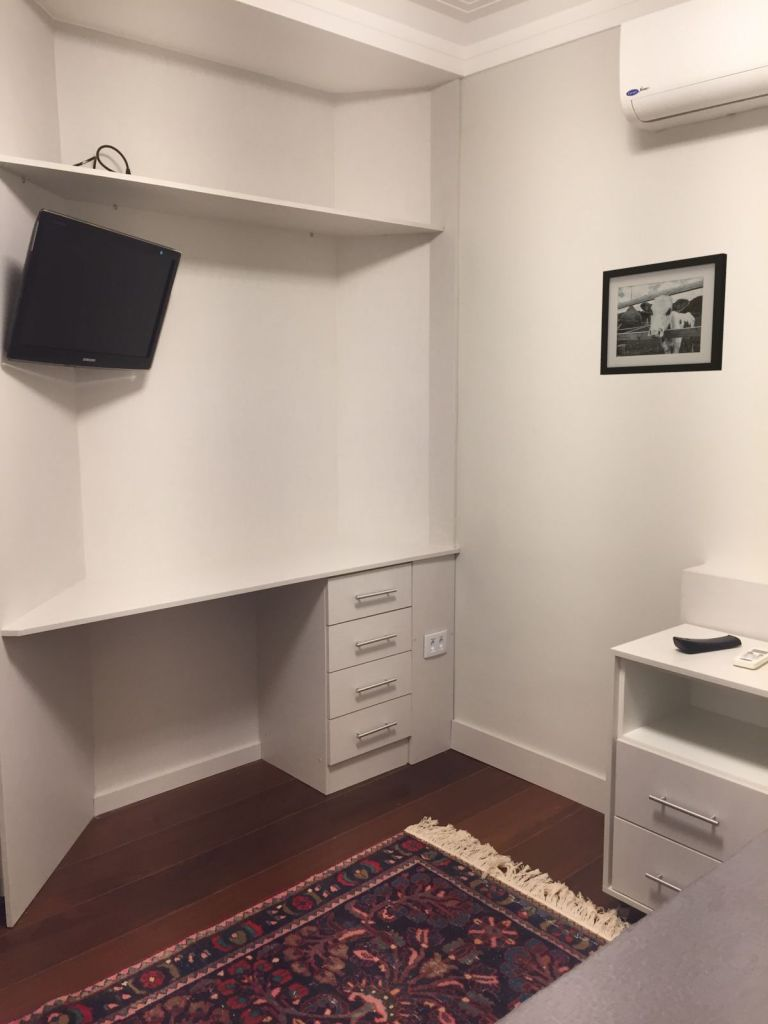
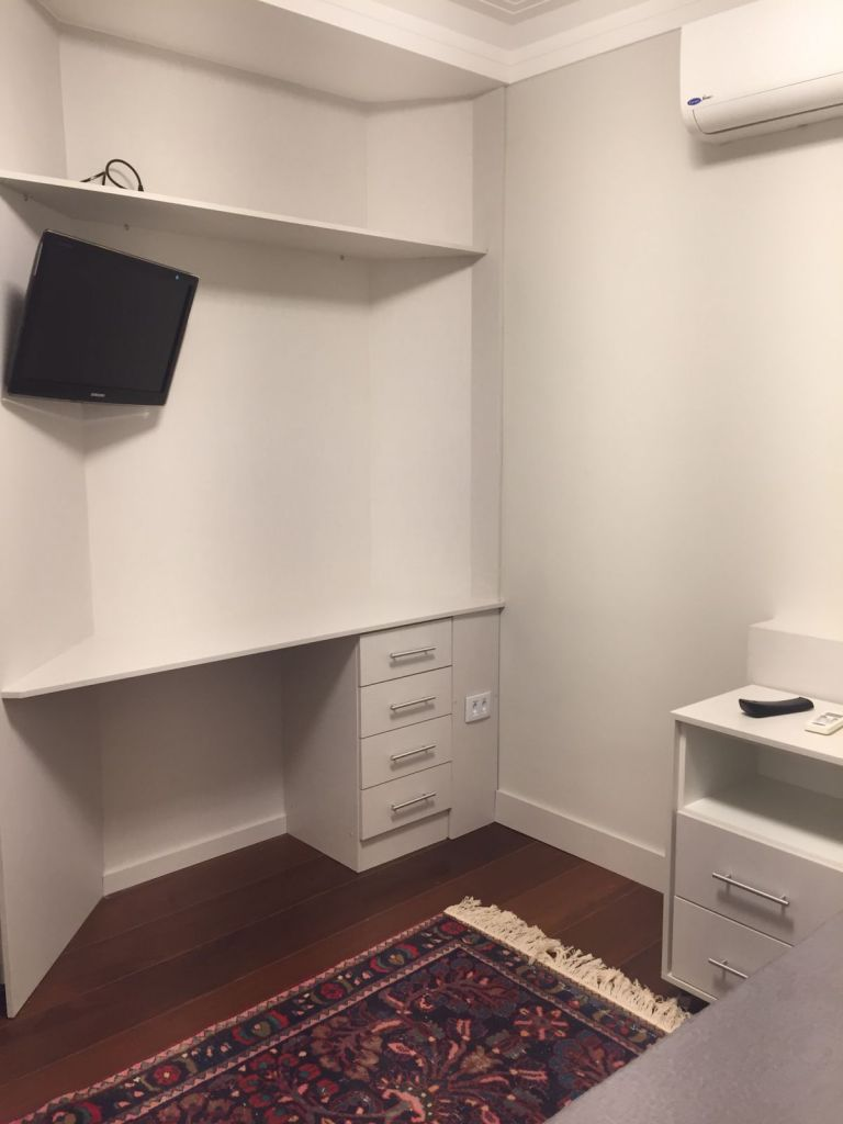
- picture frame [599,252,728,376]
